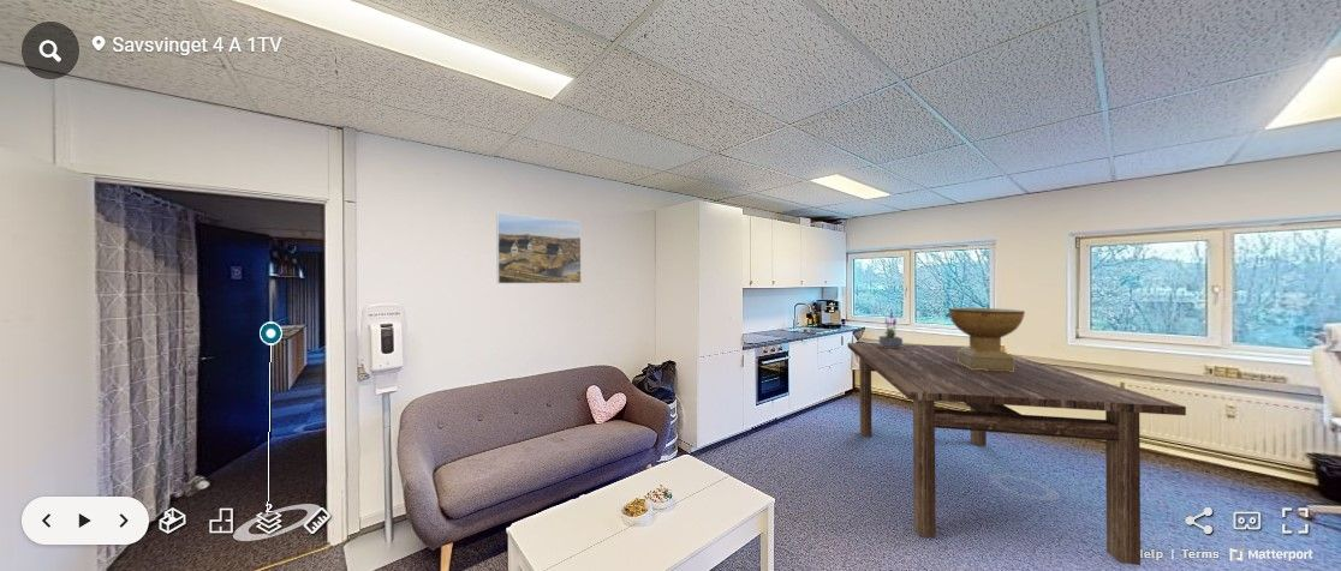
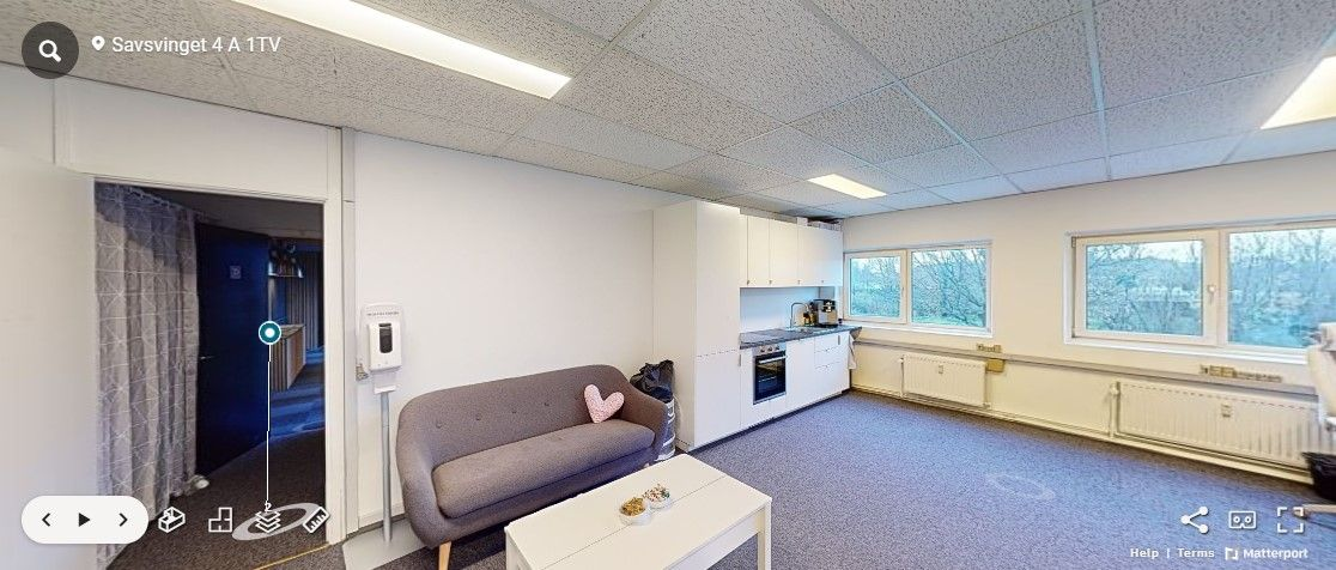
- potted plant [878,309,904,348]
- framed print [495,212,583,284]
- decorative bowl [947,307,1026,372]
- dining table [847,342,1187,566]
